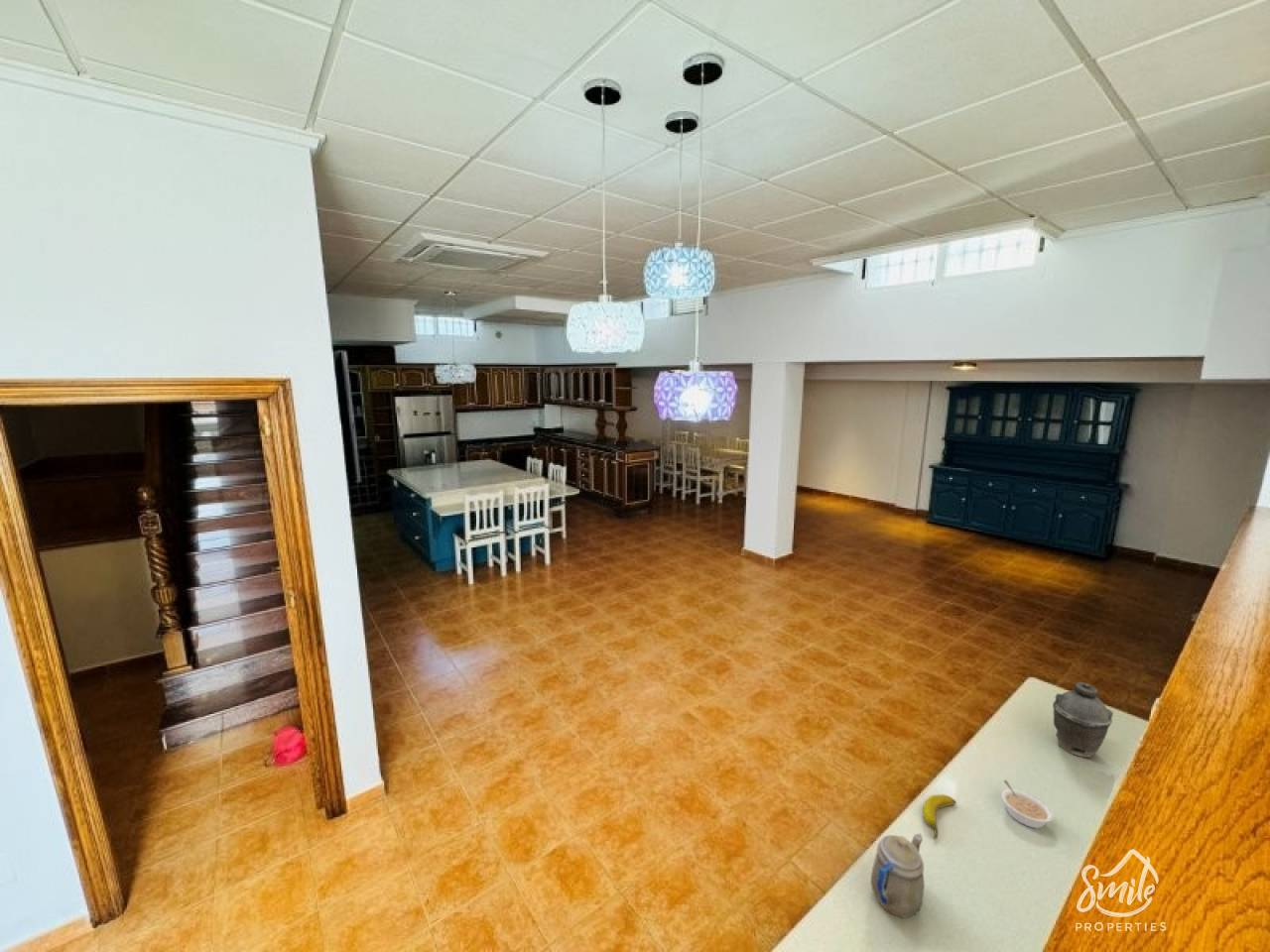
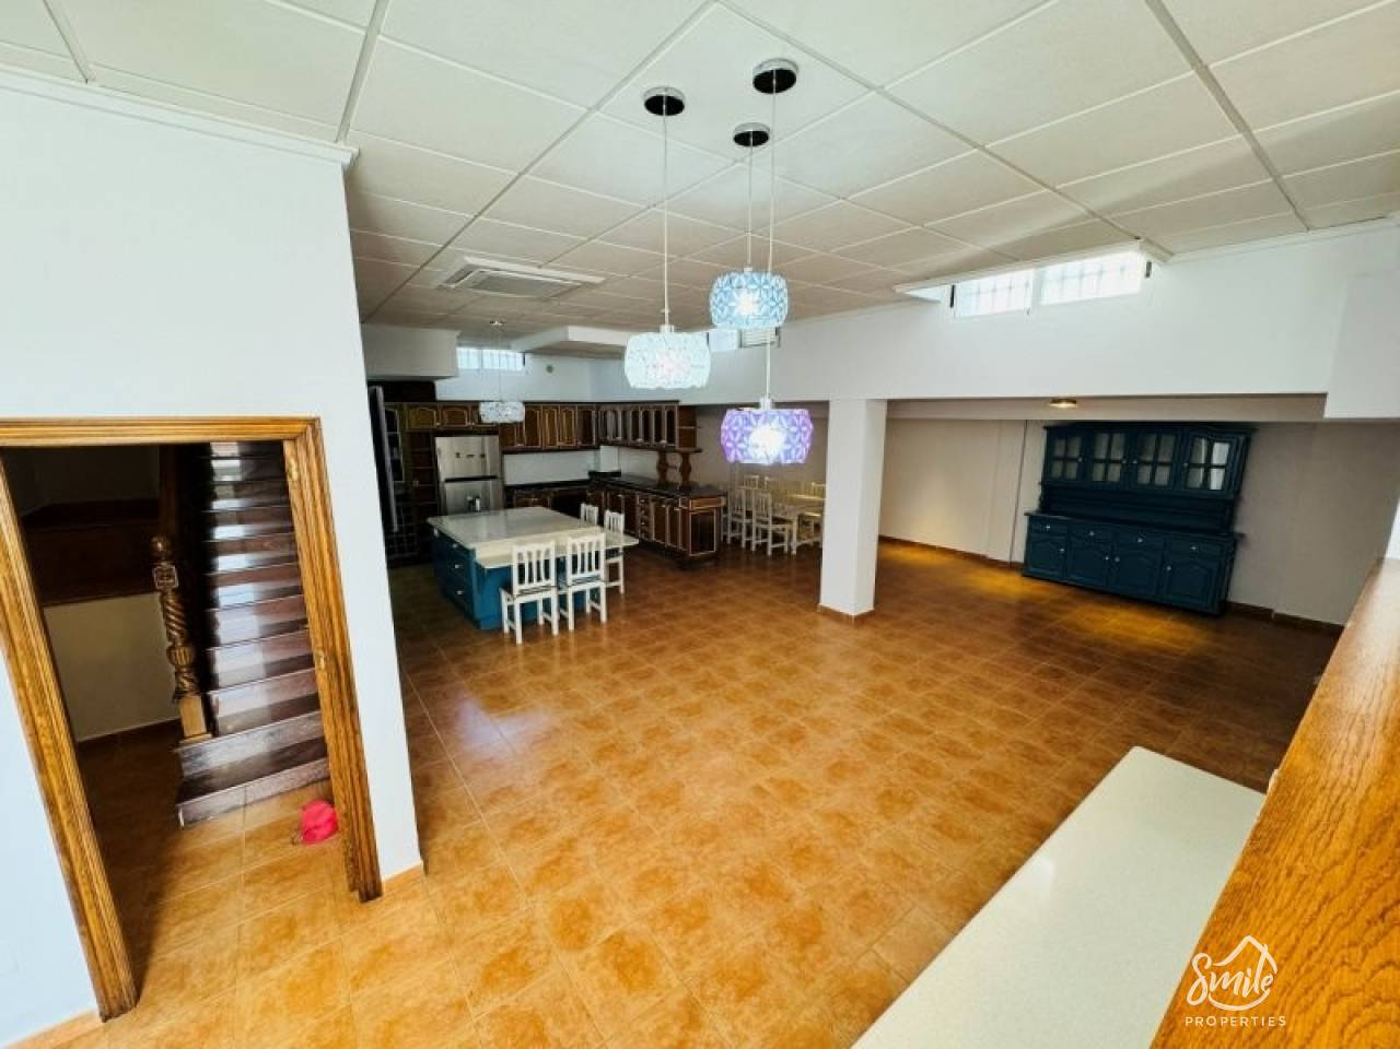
- teapot [870,832,925,918]
- legume [1000,779,1055,829]
- kettle [1052,681,1114,759]
- banana [922,793,957,840]
